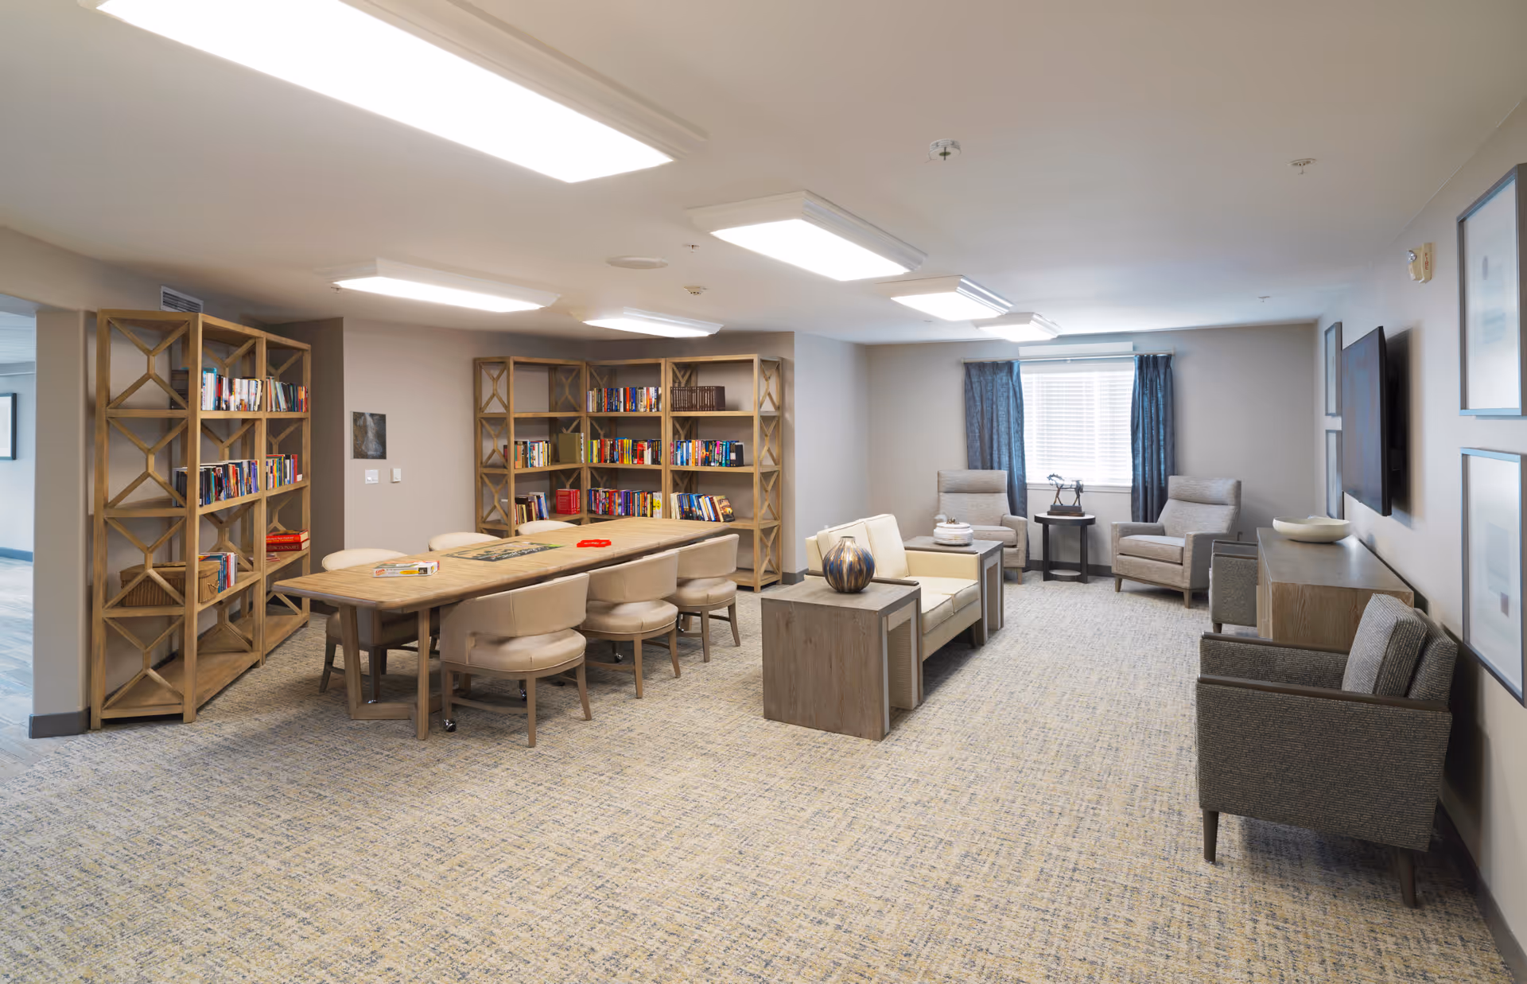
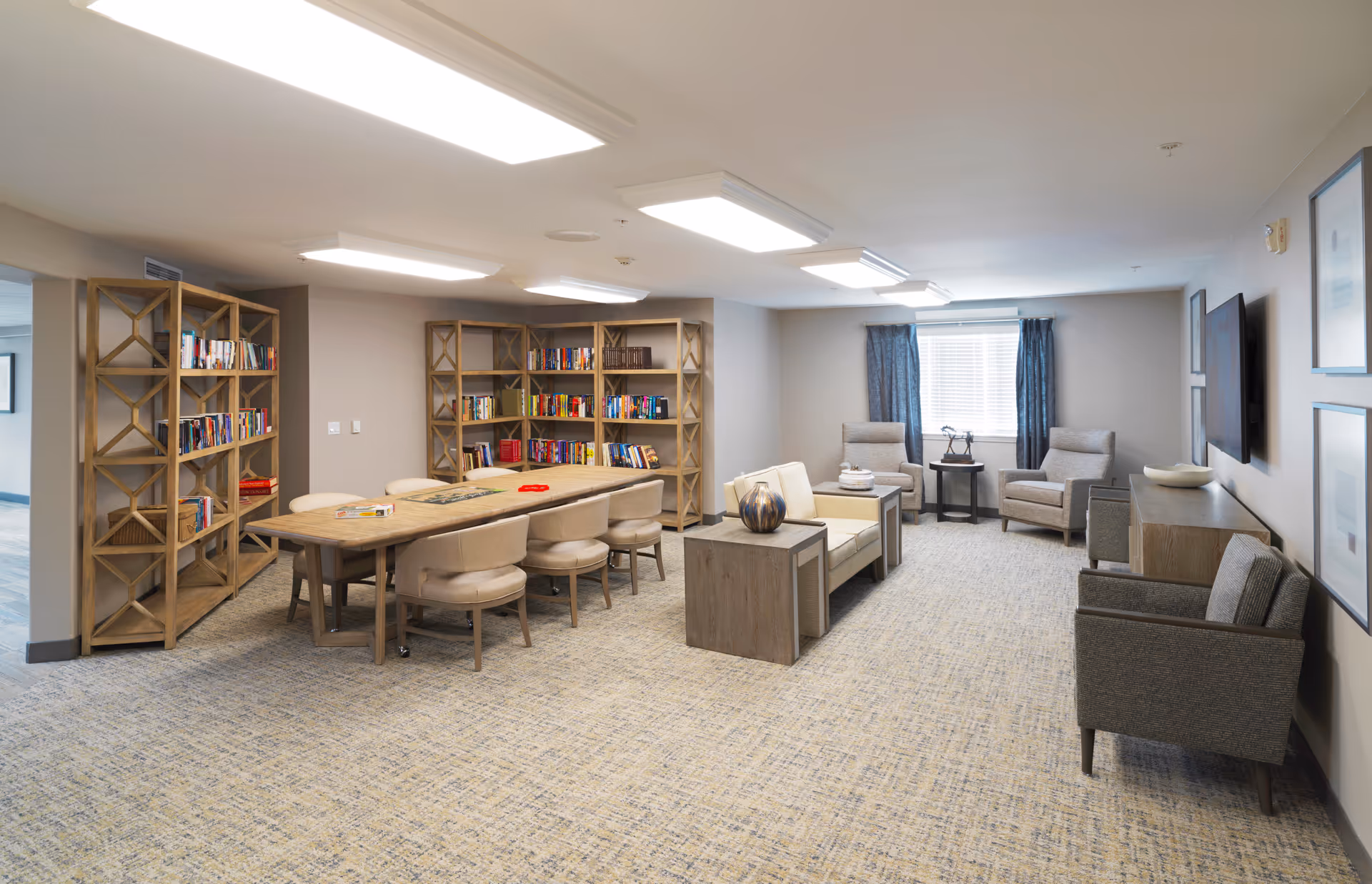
- smoke detector [924,138,964,164]
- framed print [349,411,387,461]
